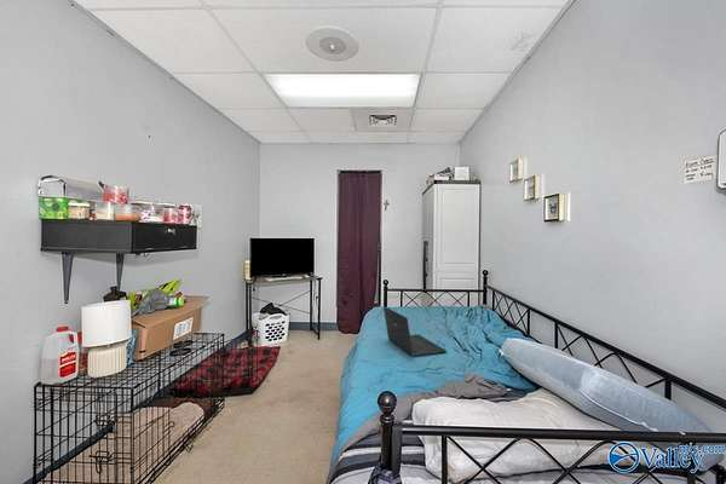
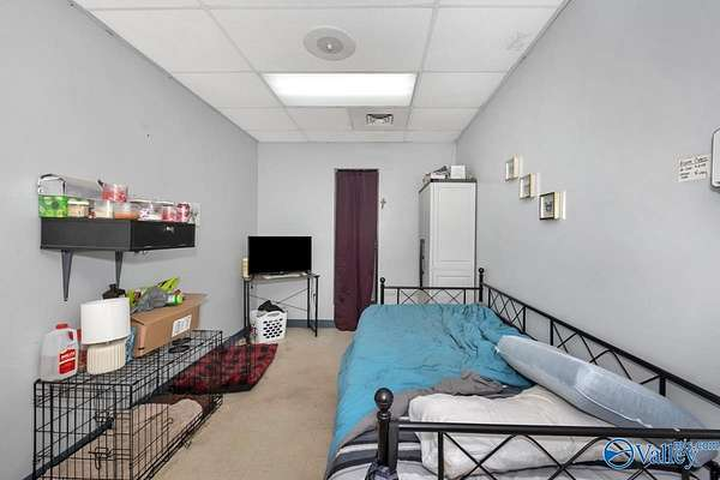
- laptop [382,305,448,357]
